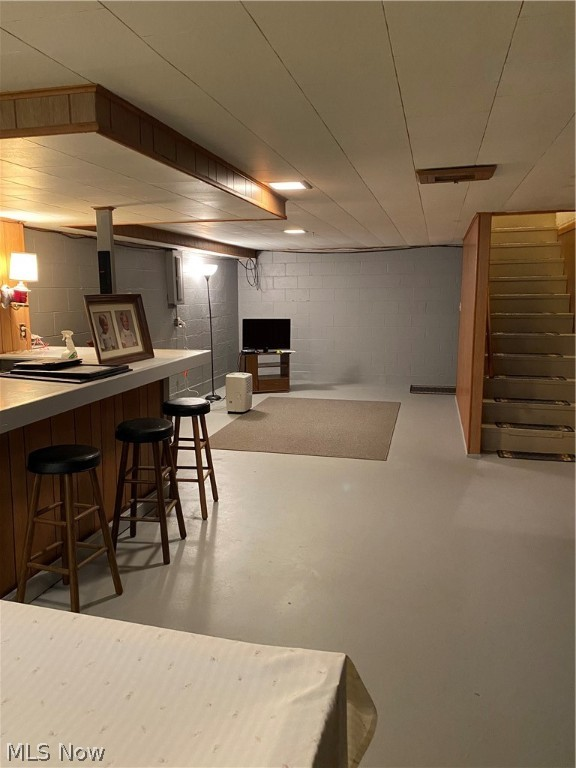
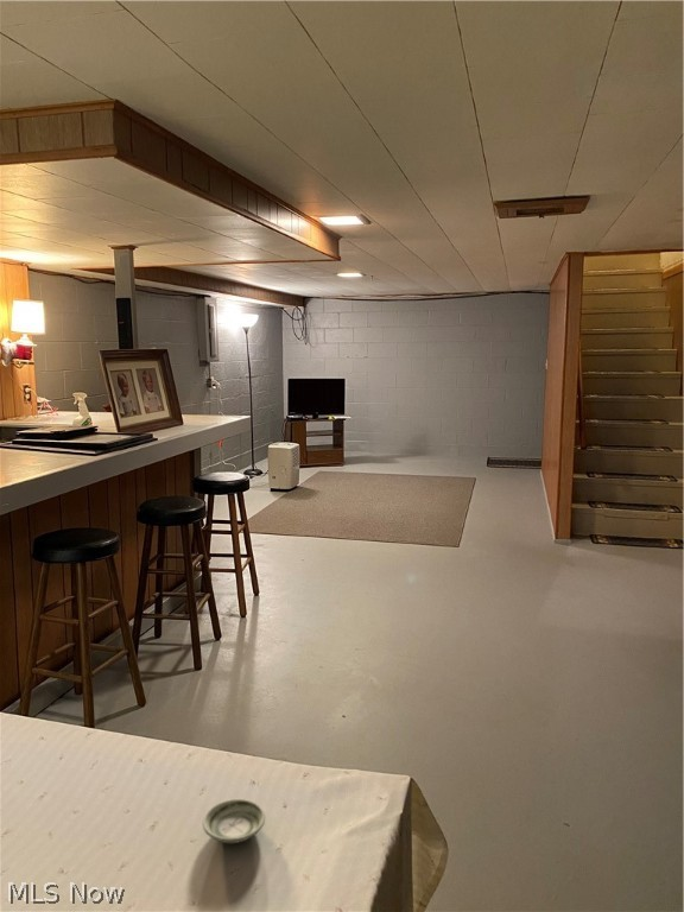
+ saucer [202,798,266,844]
